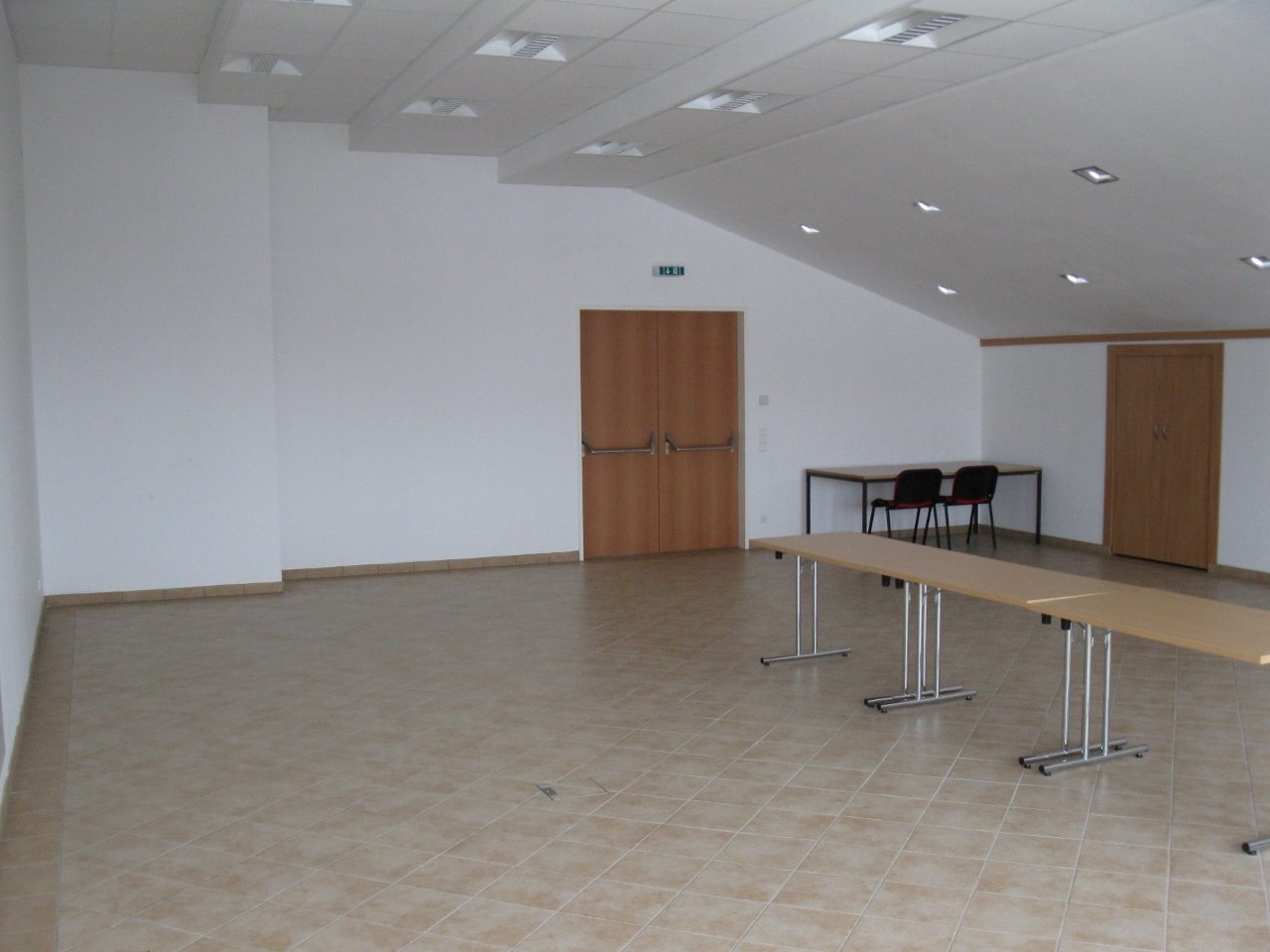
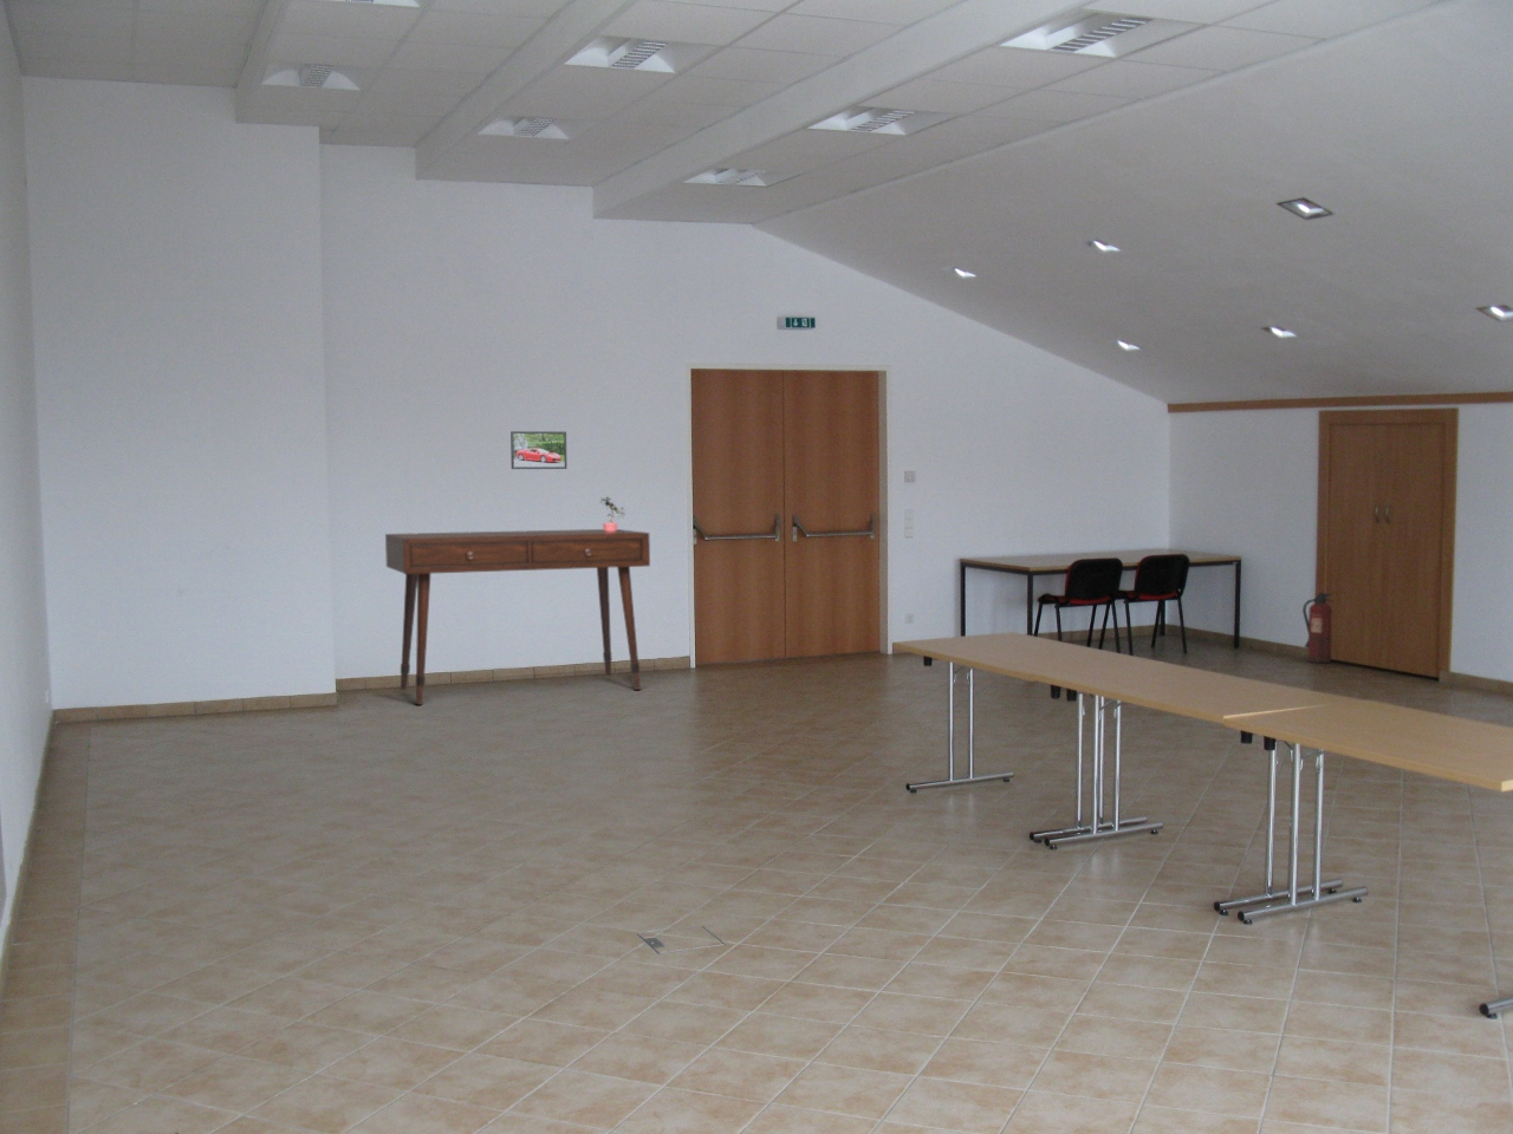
+ potted plant [599,496,627,531]
+ desk [384,528,652,705]
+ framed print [510,430,568,471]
+ fire extinguisher [1301,592,1335,663]
